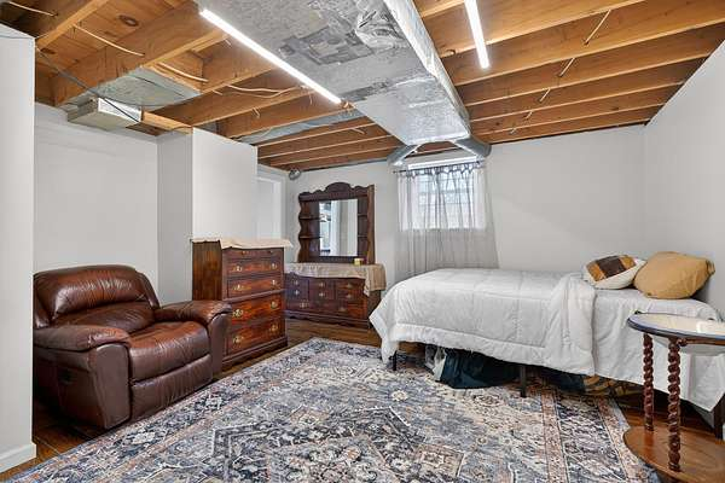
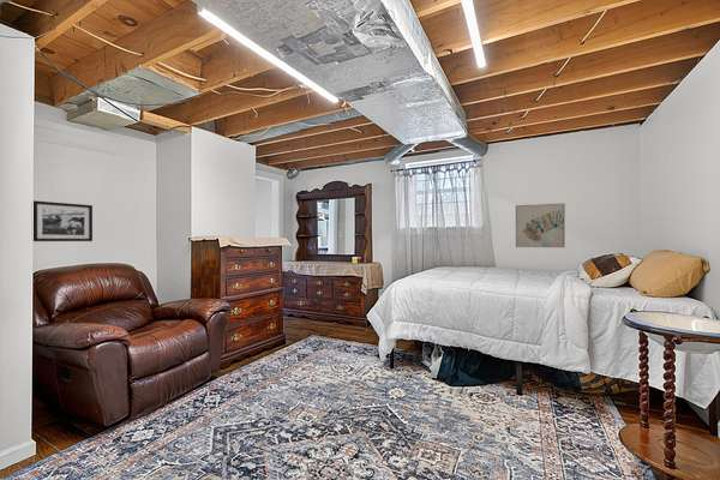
+ wall art [515,203,566,248]
+ picture frame [32,199,94,242]
